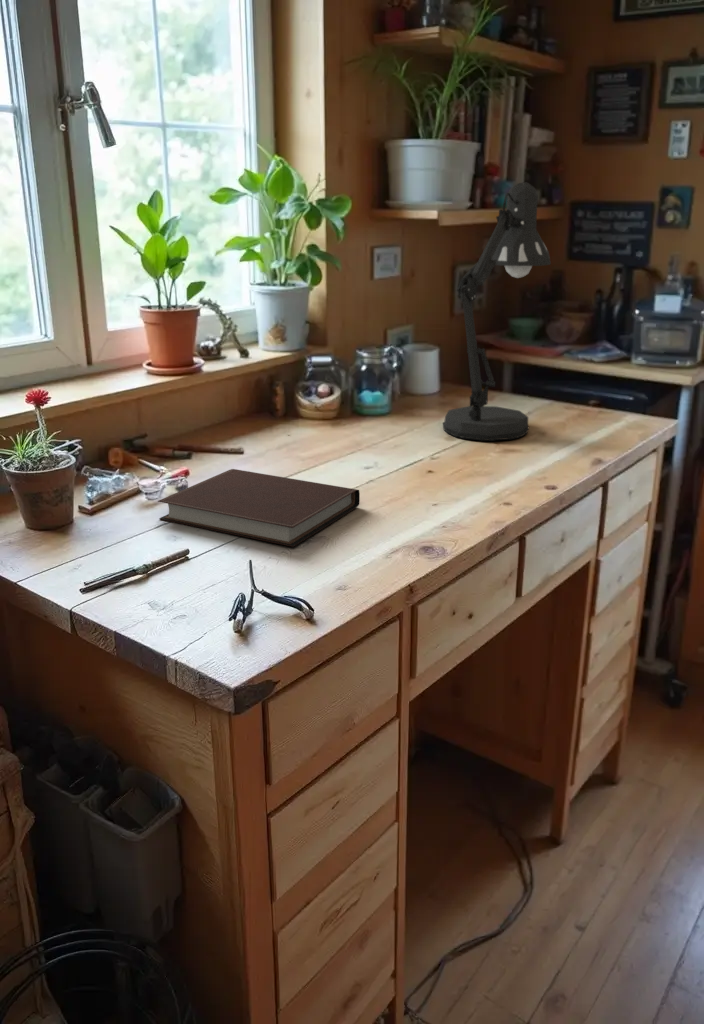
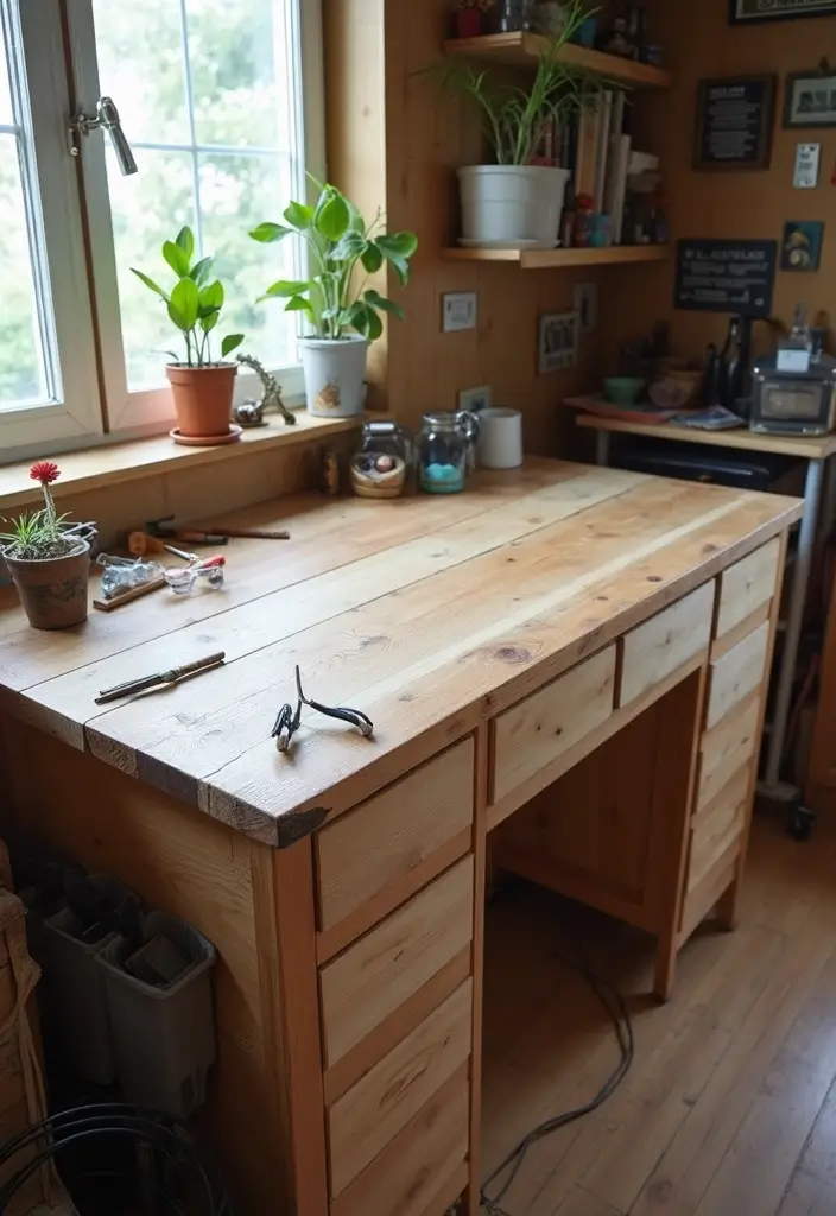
- notebook [157,468,361,548]
- desk lamp [442,181,552,442]
